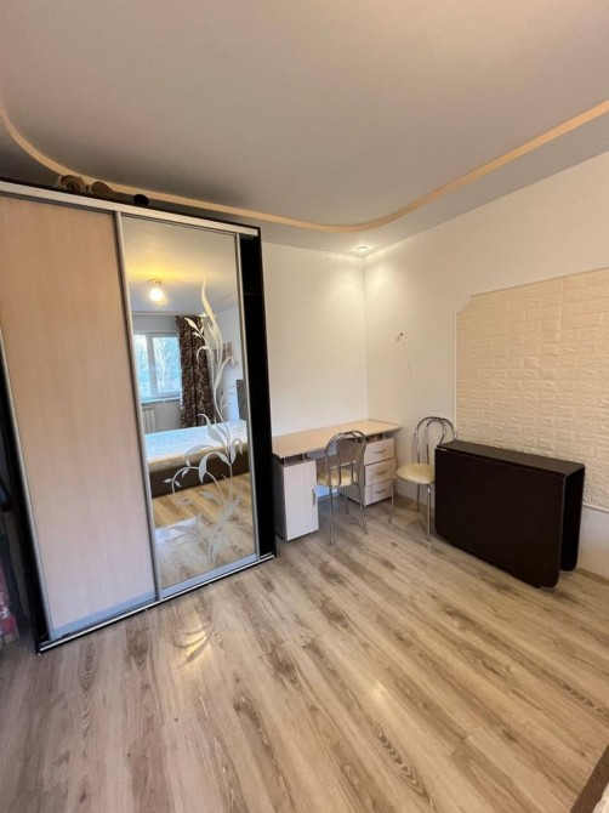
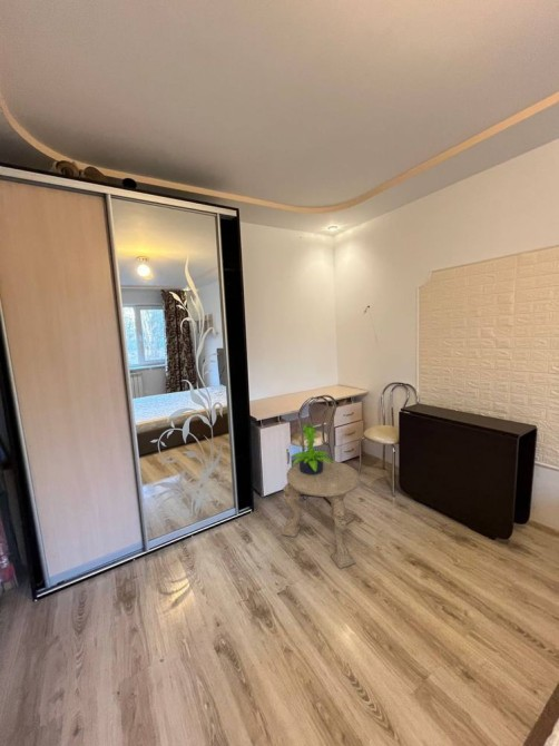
+ side table [281,460,361,570]
+ potted plant [288,423,333,474]
